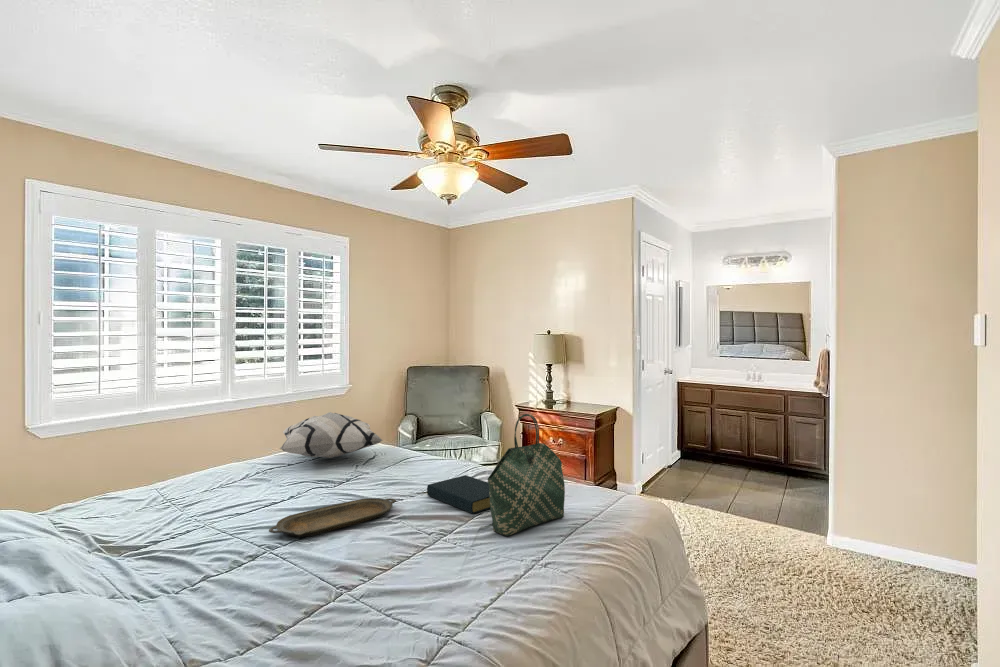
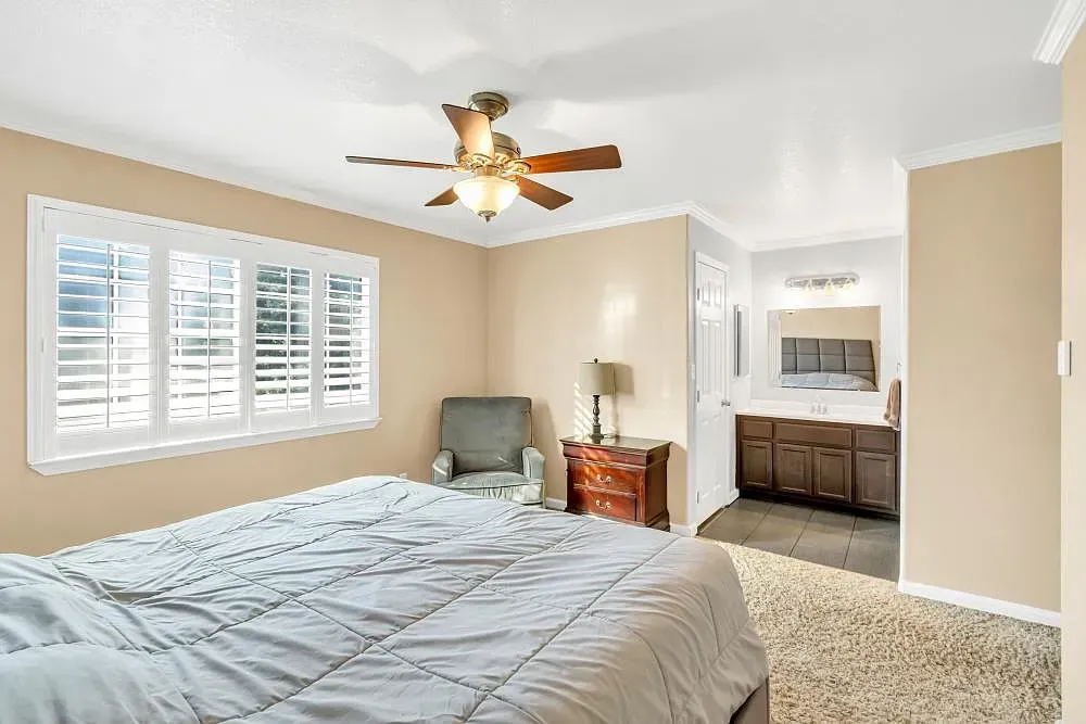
- serving tray [268,497,397,538]
- decorative pillow [279,411,384,459]
- tote bag [487,413,566,536]
- hardback book [426,474,491,515]
